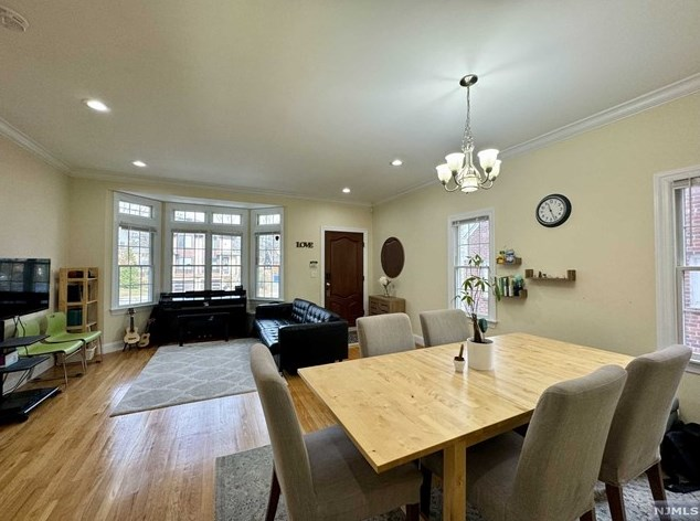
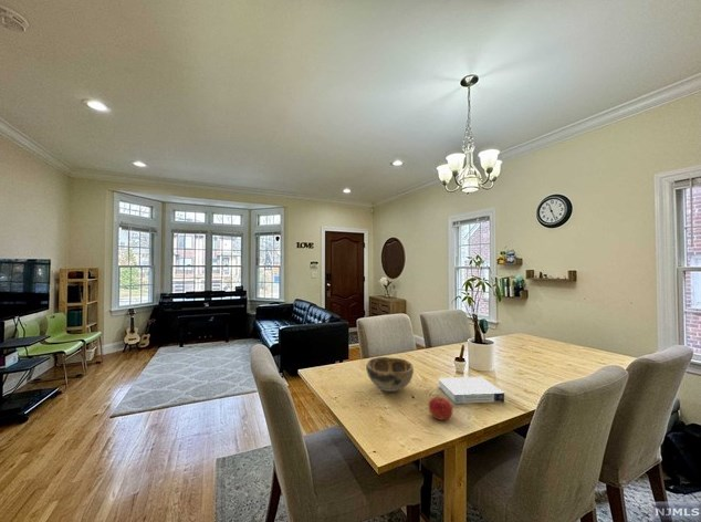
+ decorative bowl [365,356,415,393]
+ book [437,376,505,405]
+ fruit [428,396,454,421]
